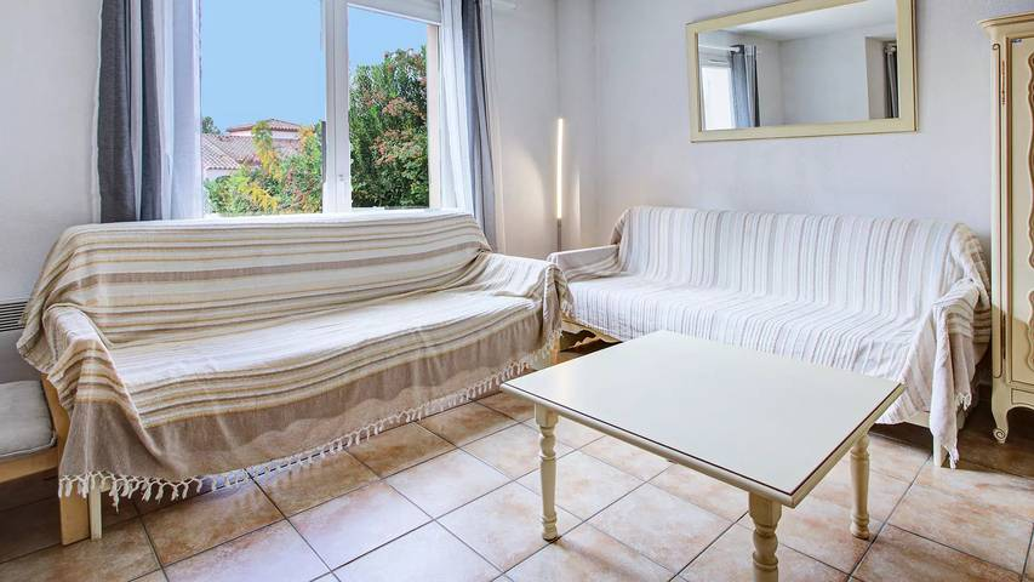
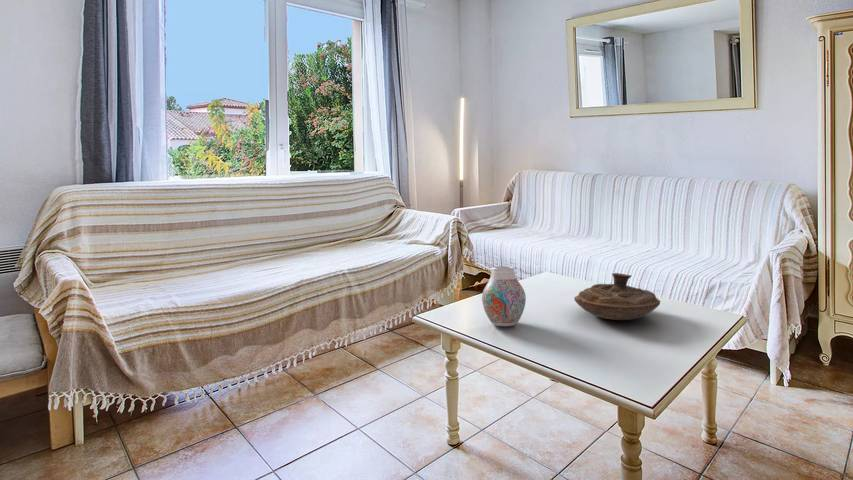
+ vase [481,265,527,327]
+ decorative bowl [573,272,661,321]
